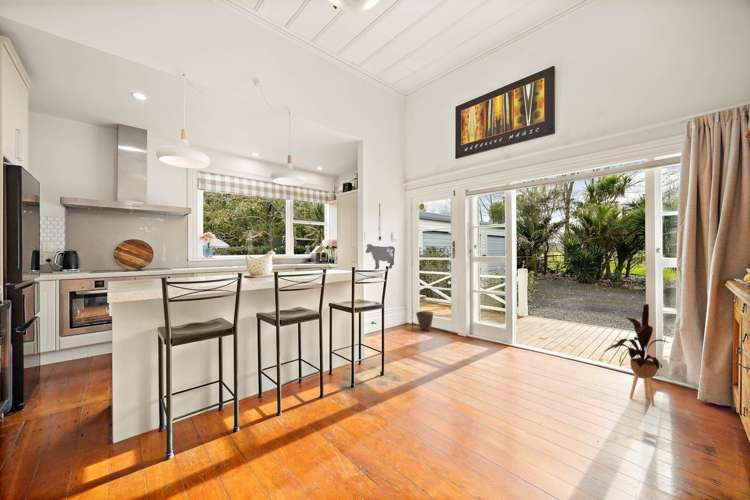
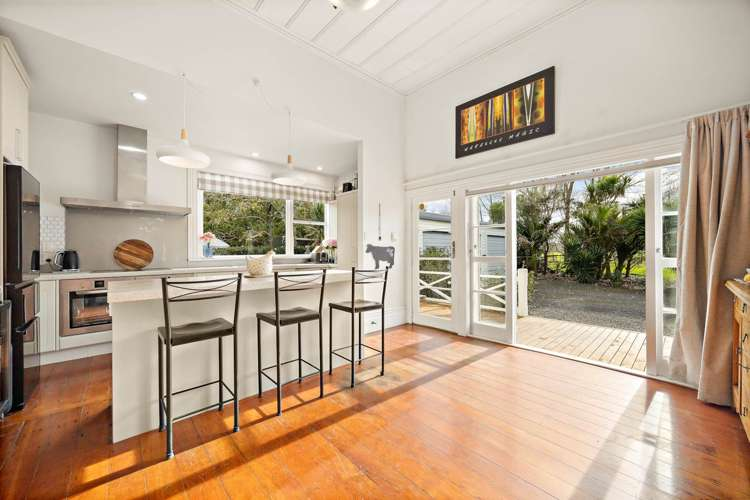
- house plant [602,303,670,406]
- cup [415,310,434,332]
